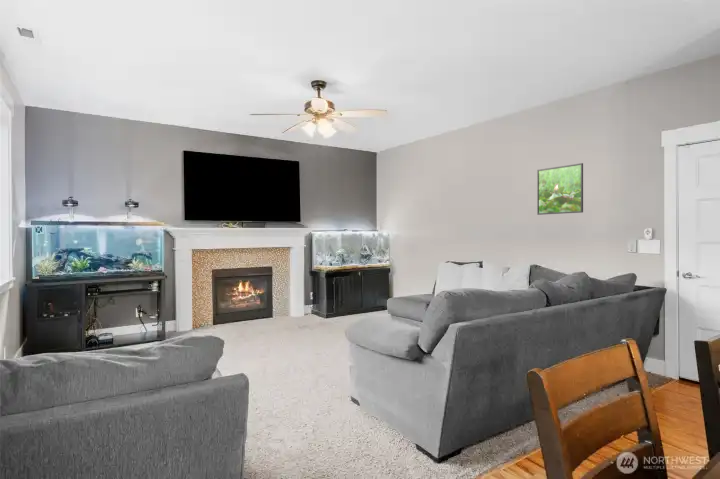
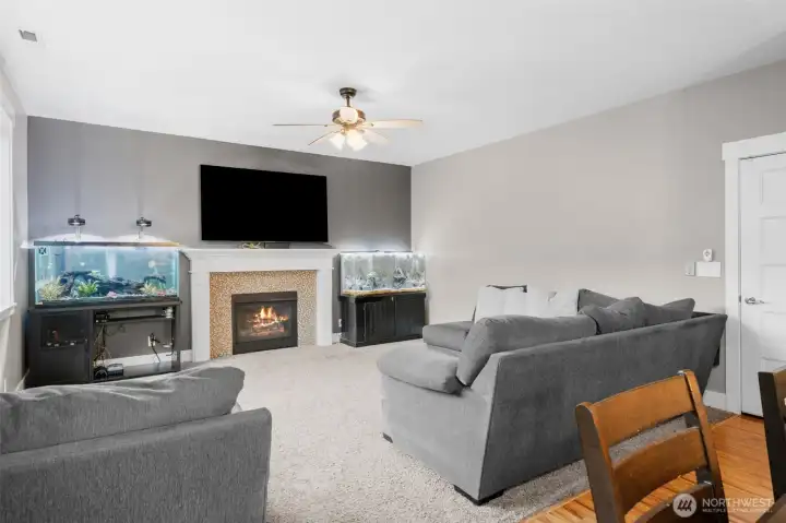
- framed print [536,162,584,216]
